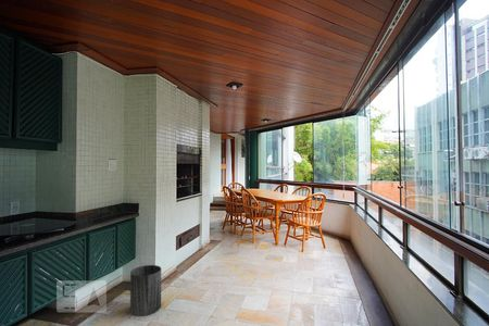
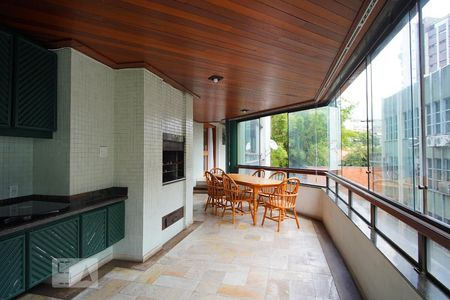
- trash can [129,264,162,317]
